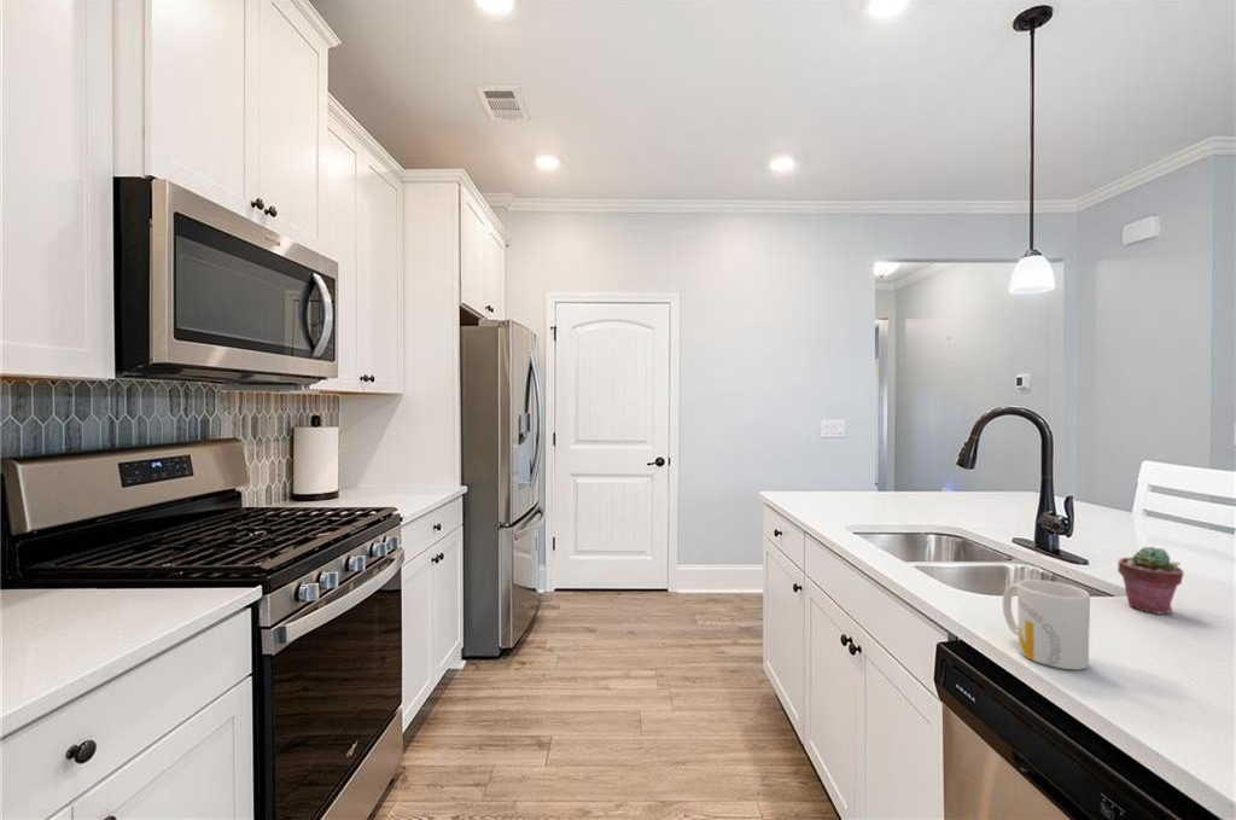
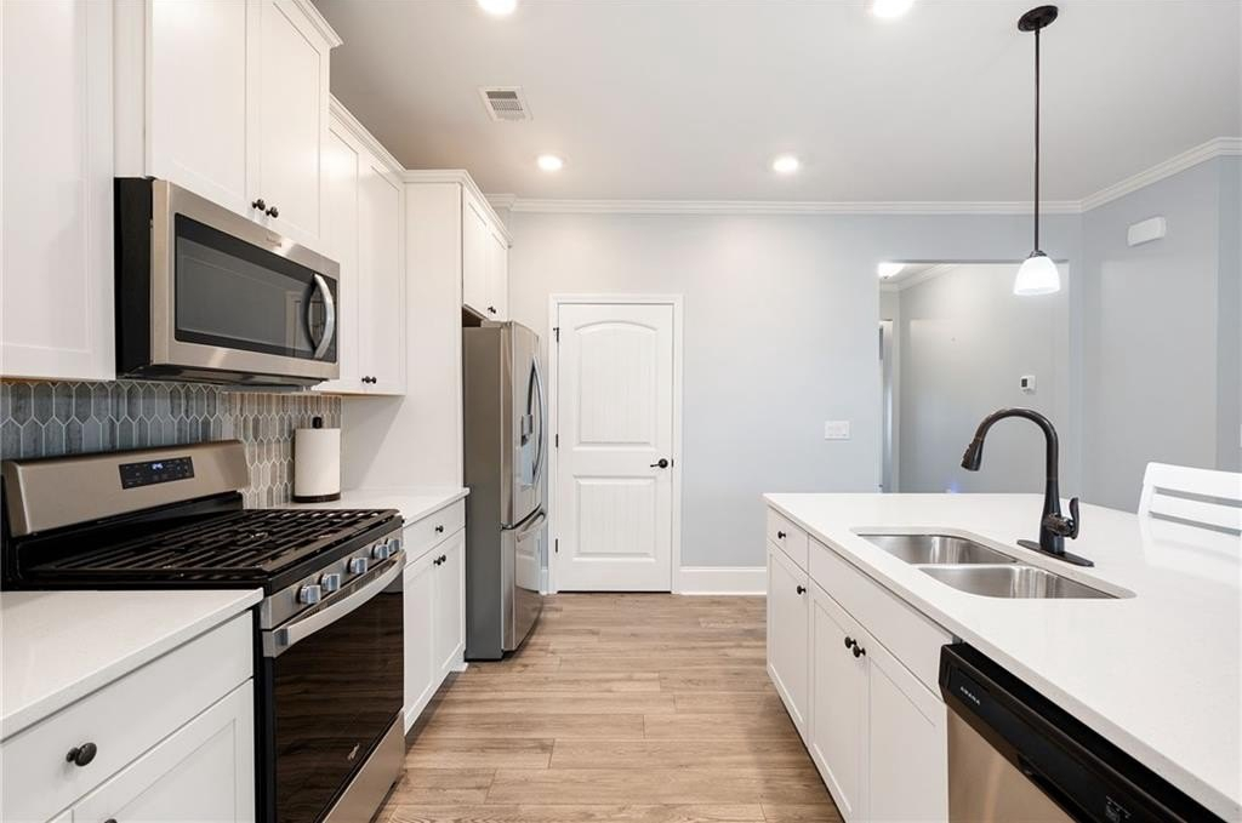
- mug [1002,578,1091,670]
- potted succulent [1117,546,1185,615]
